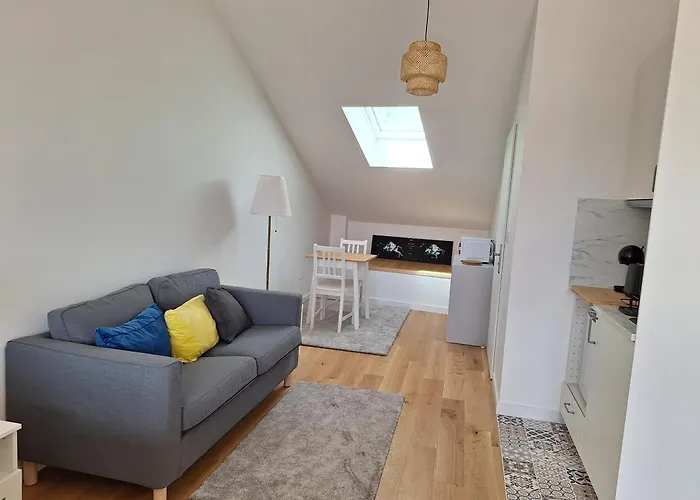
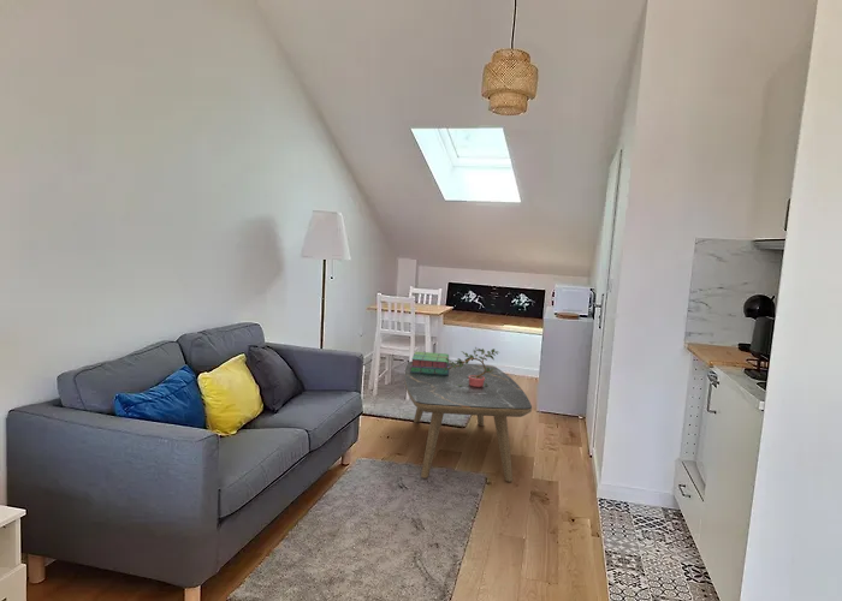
+ coffee table [403,361,533,483]
+ stack of books [410,351,450,375]
+ potted plant [444,346,499,387]
